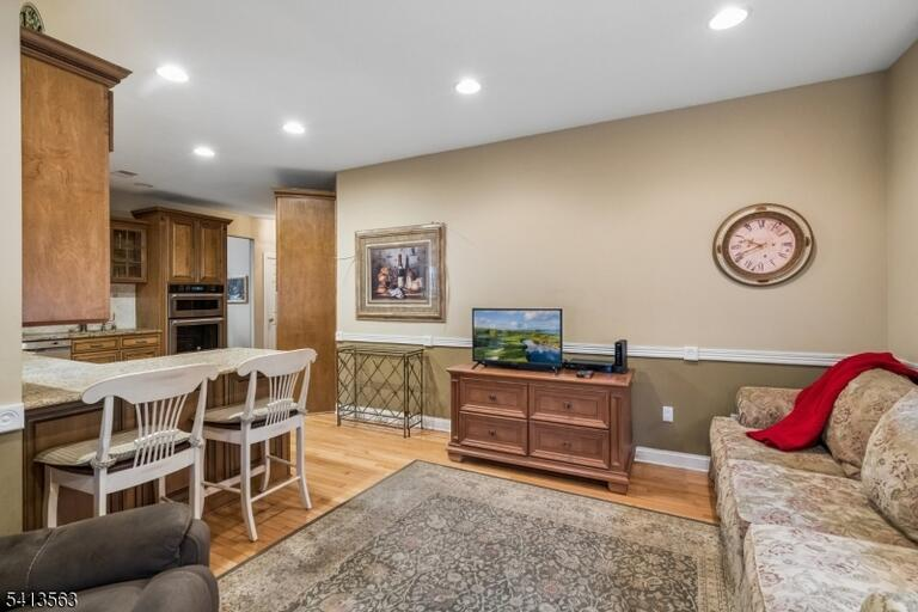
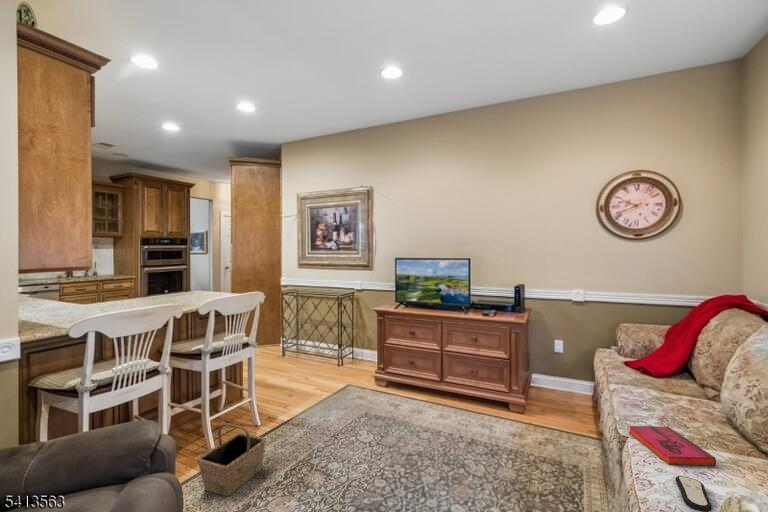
+ basket [196,422,267,498]
+ remote control [674,475,713,512]
+ hardback book [628,425,717,467]
